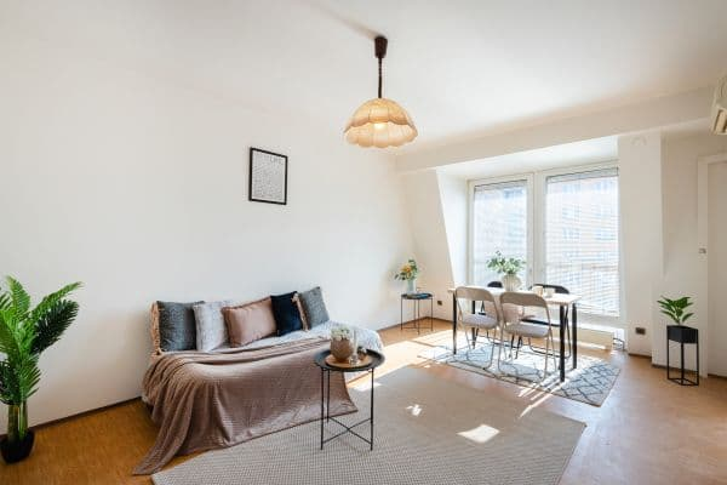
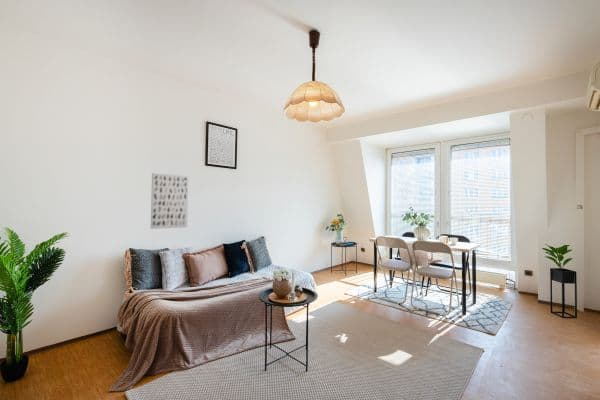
+ wall art [150,172,189,230]
